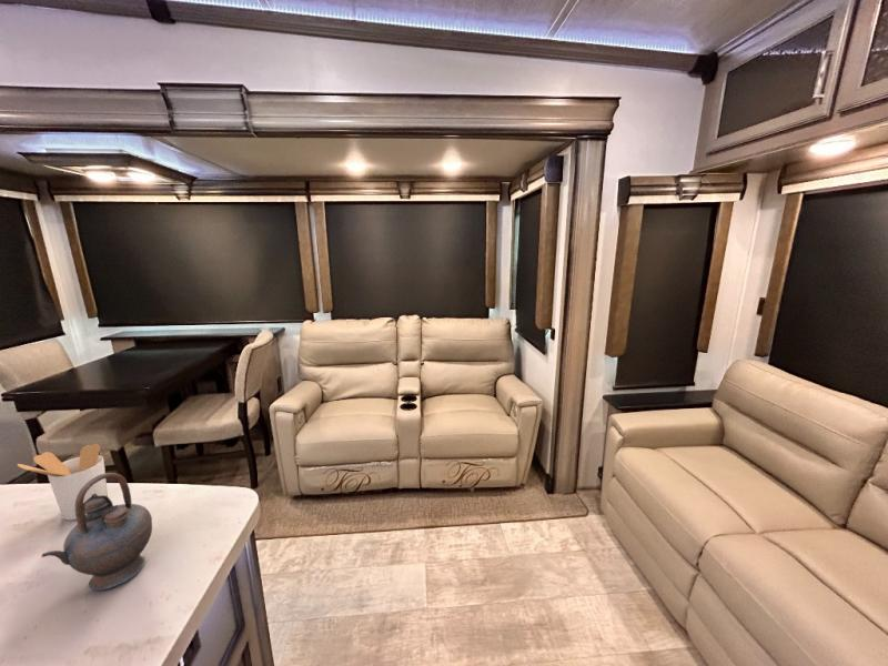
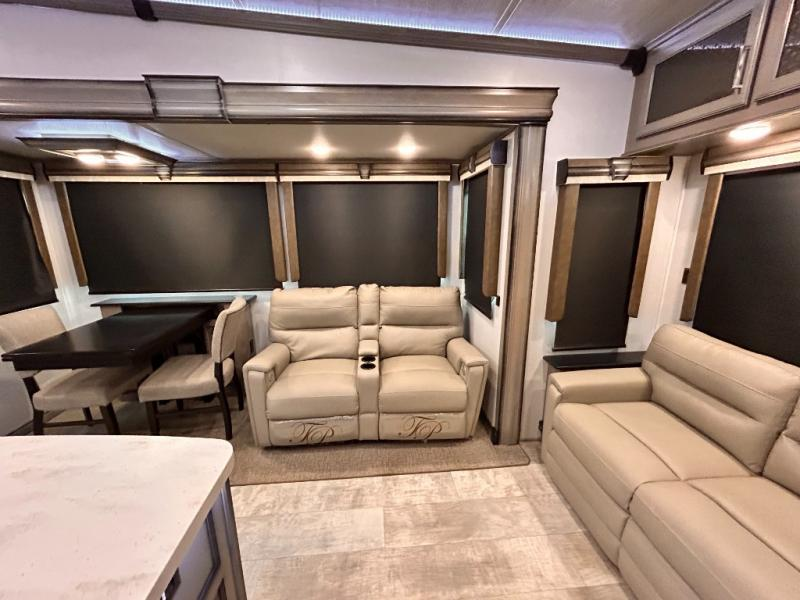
- teapot [41,472,153,592]
- utensil holder [17,443,109,522]
